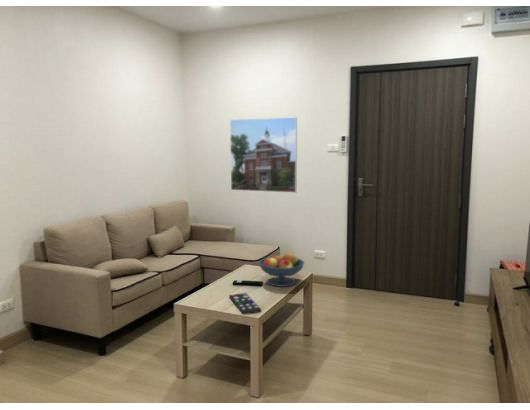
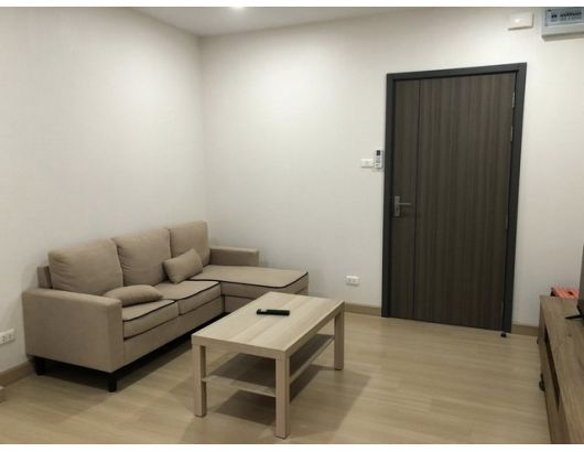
- fruit bowl [258,252,305,288]
- remote control [228,292,262,315]
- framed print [229,116,298,194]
